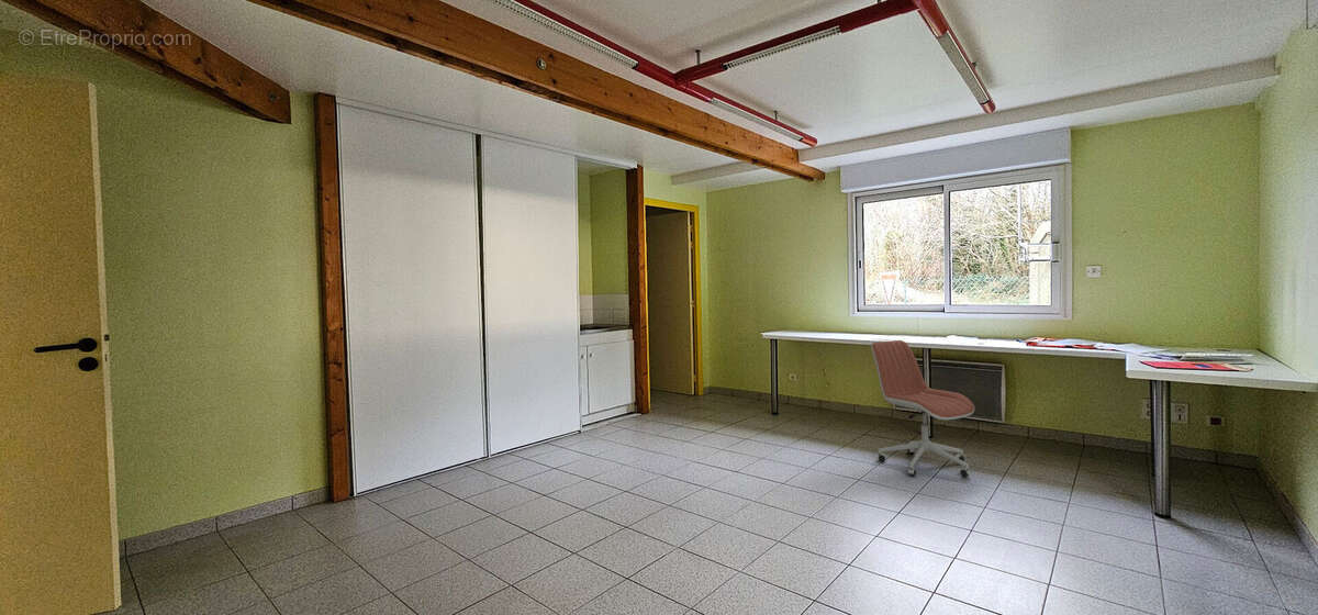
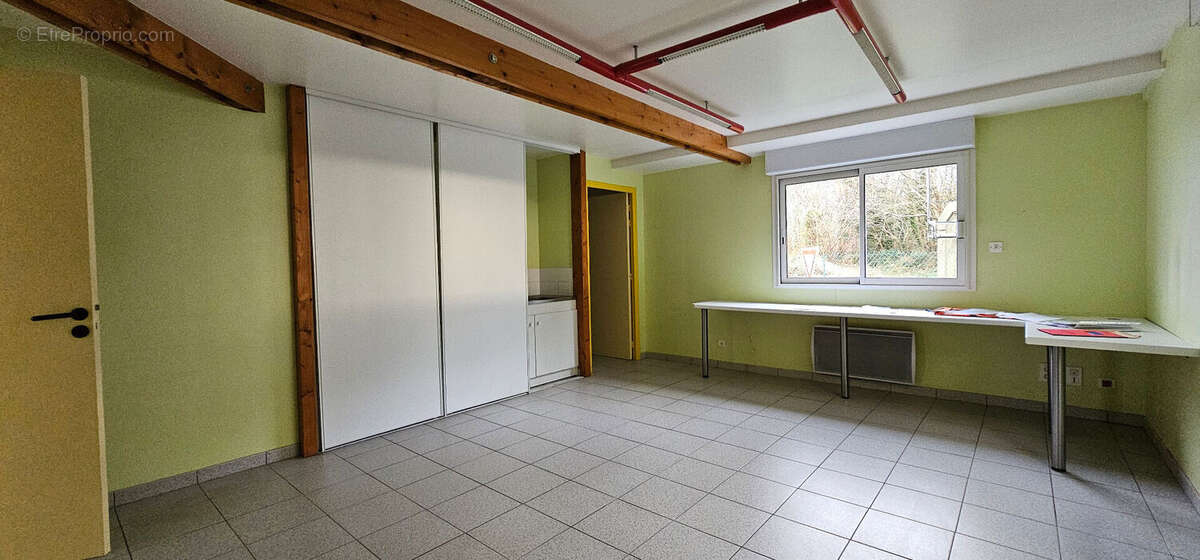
- office chair [870,339,975,478]
